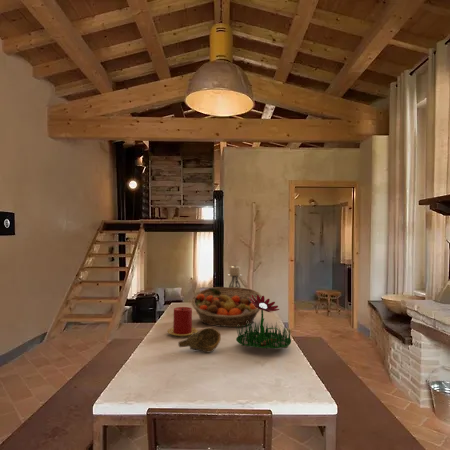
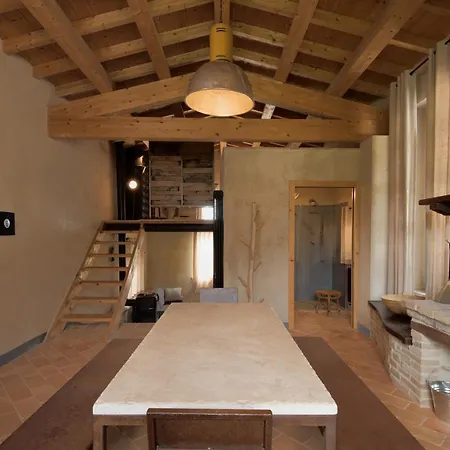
- candle holder [226,264,244,288]
- decorative bowl [177,326,222,353]
- fruit basket [190,286,263,328]
- candle [166,306,199,338]
- flower [235,295,293,350]
